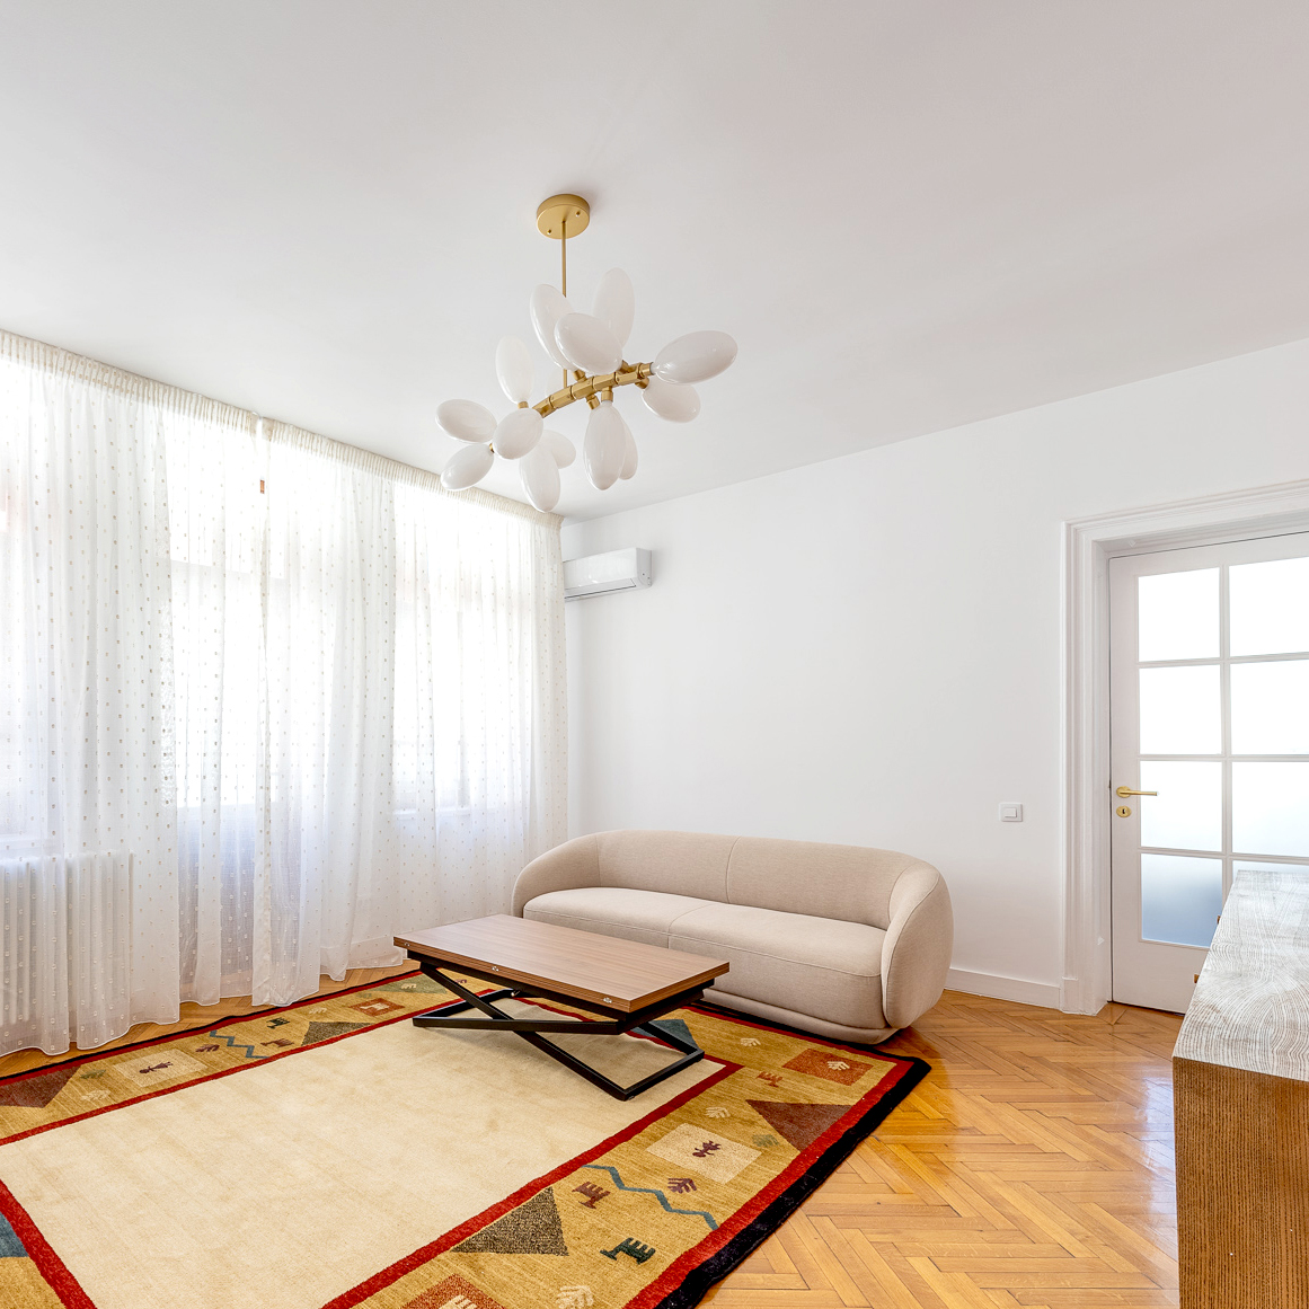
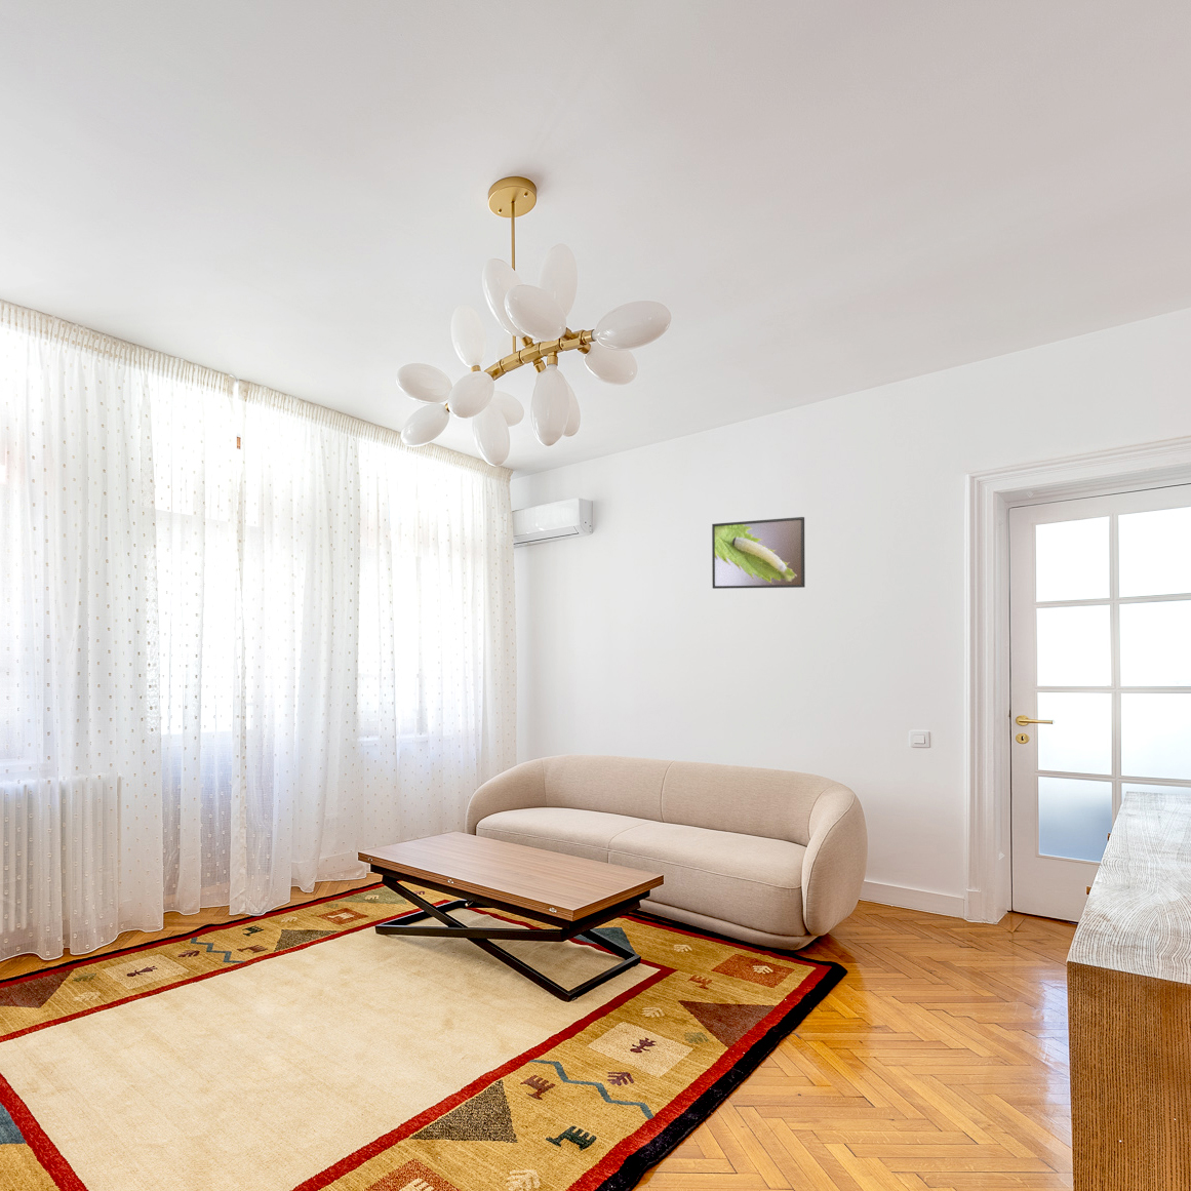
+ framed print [711,516,806,590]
